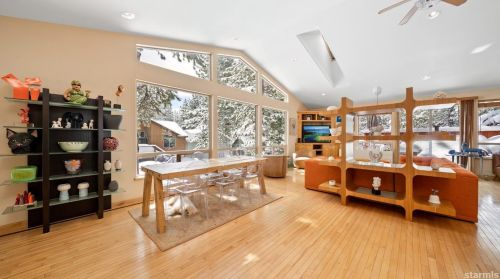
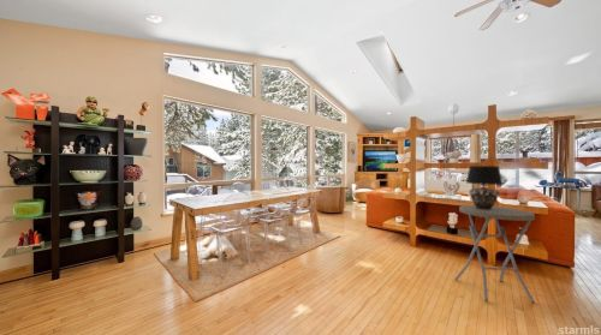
+ table lamp [465,164,504,210]
+ side table [453,204,536,304]
